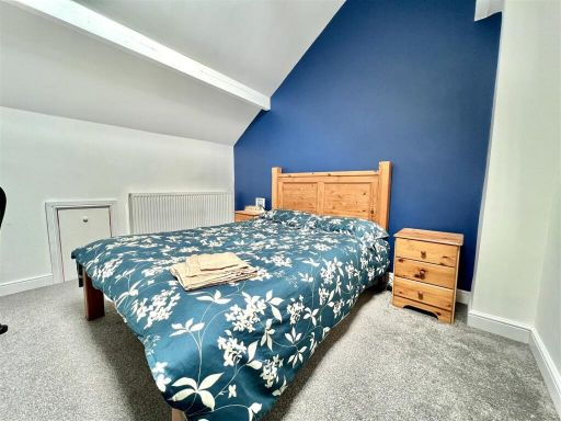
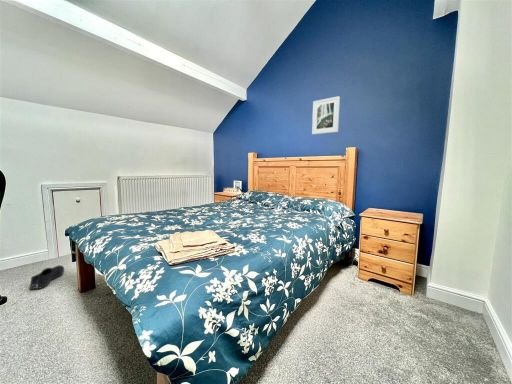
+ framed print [311,95,341,135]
+ shoe [28,264,65,290]
